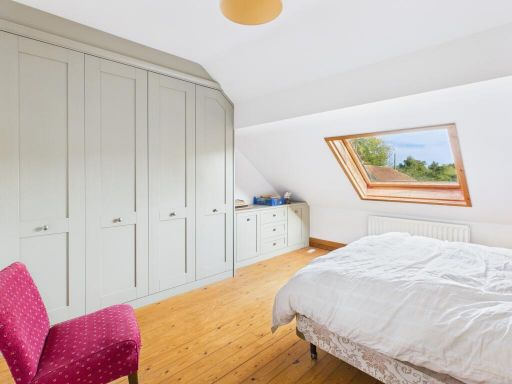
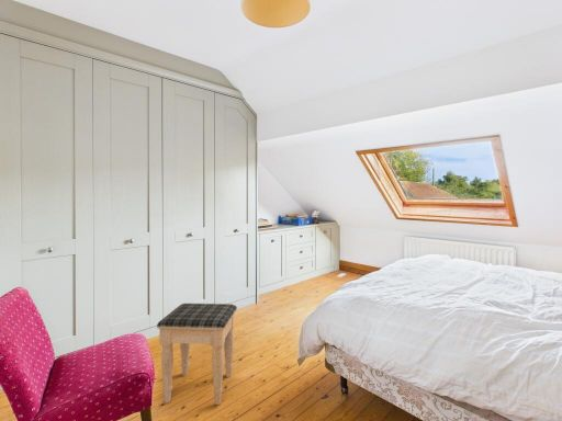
+ footstool [156,303,238,406]
